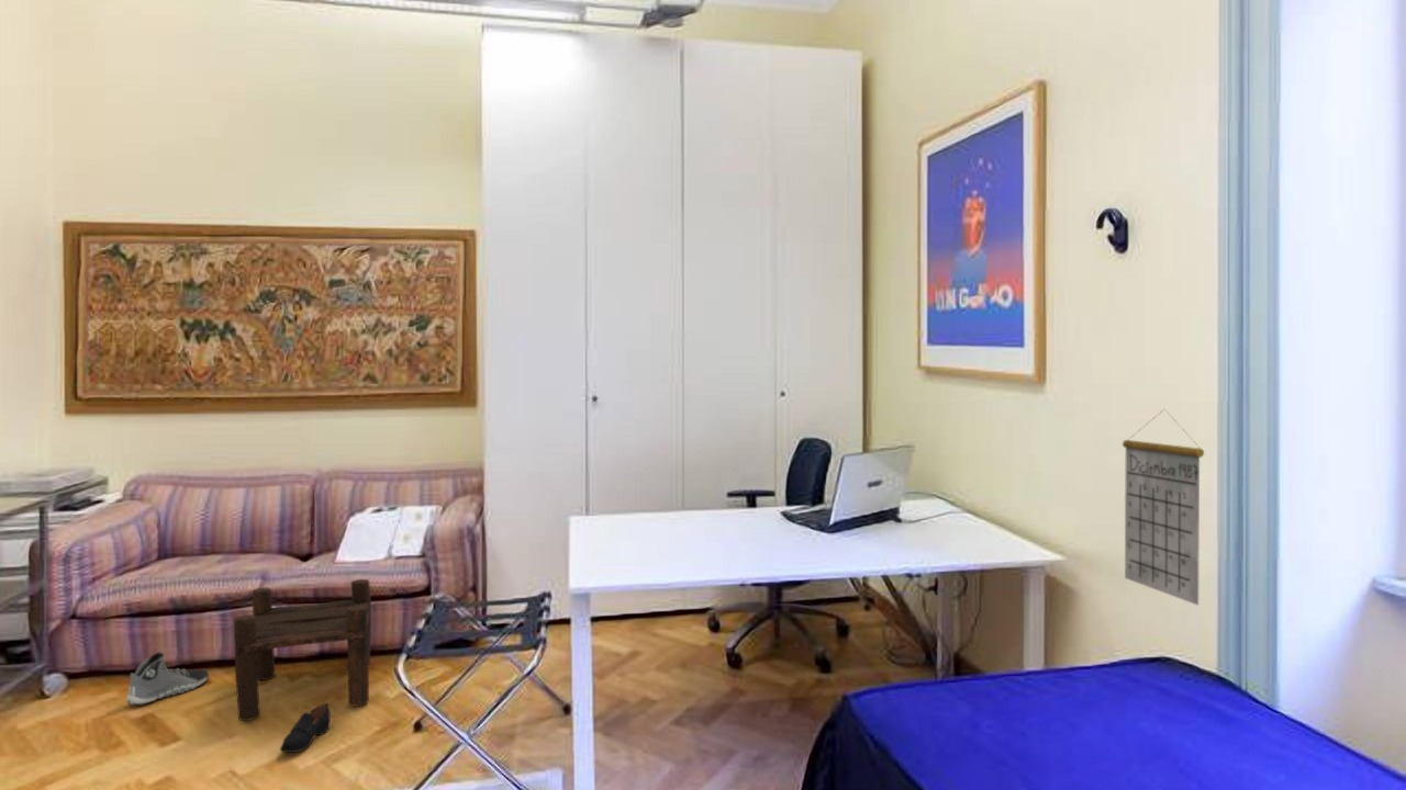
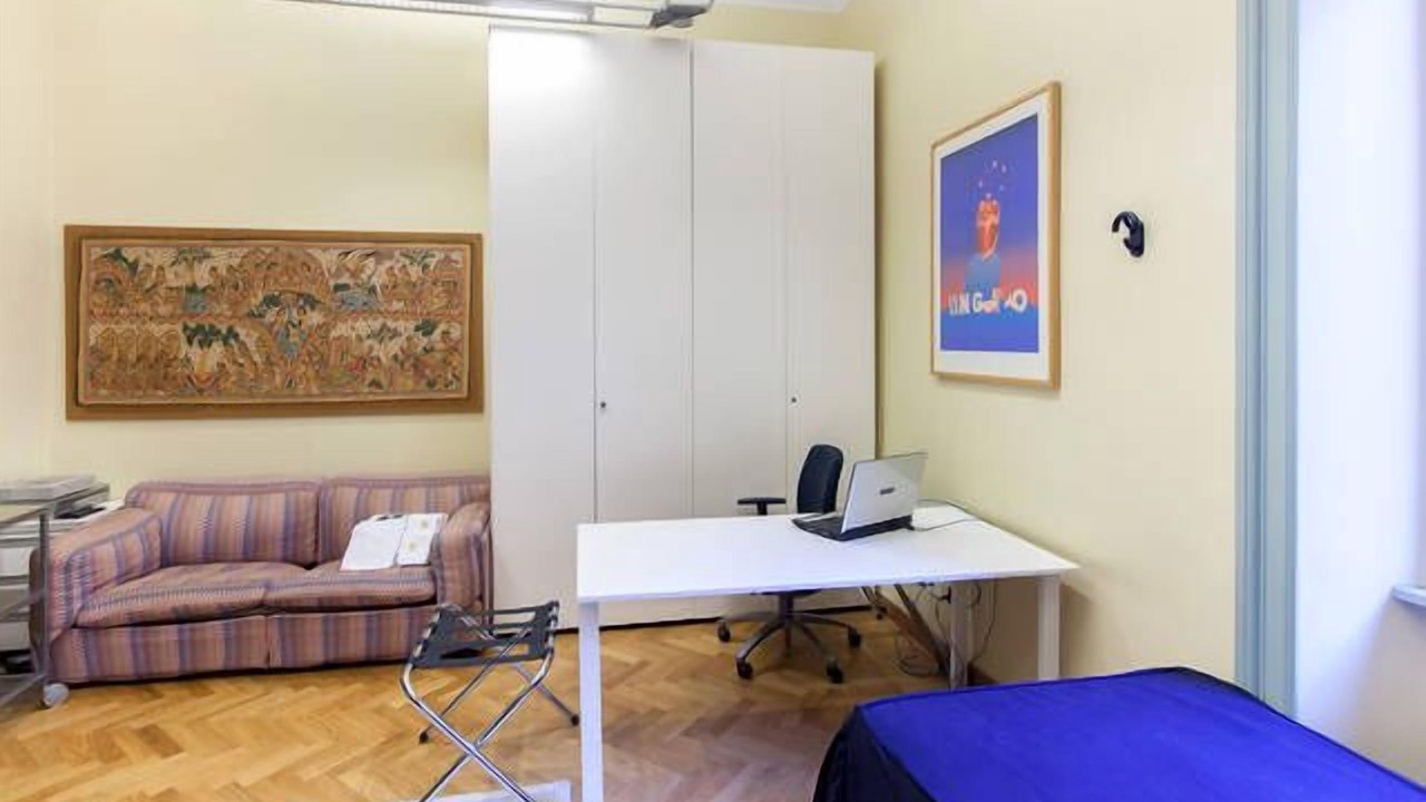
- shoe [279,702,332,754]
- stool [233,578,372,722]
- sneaker [125,652,210,707]
- calendar [1122,408,1205,607]
